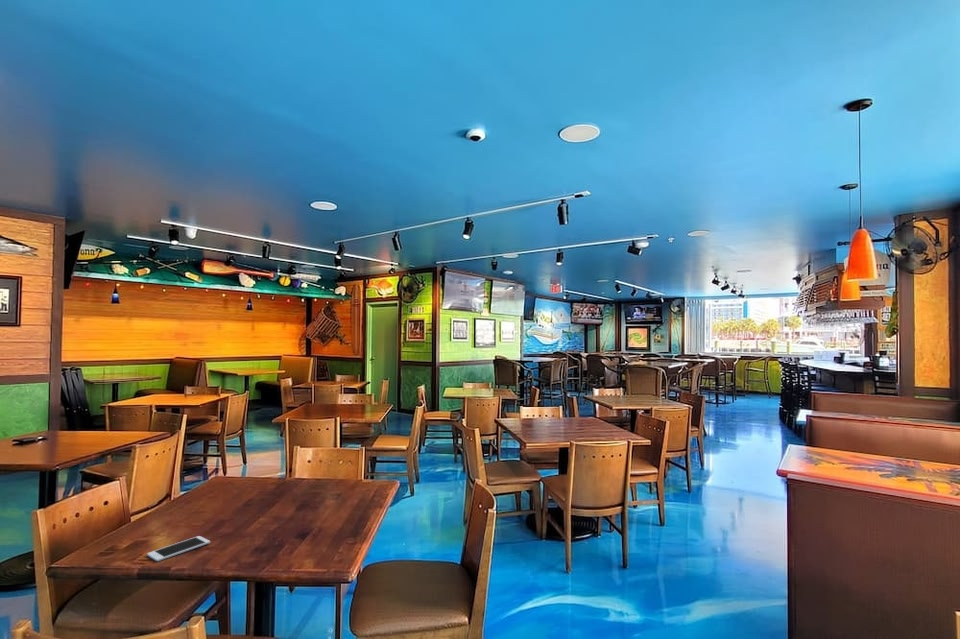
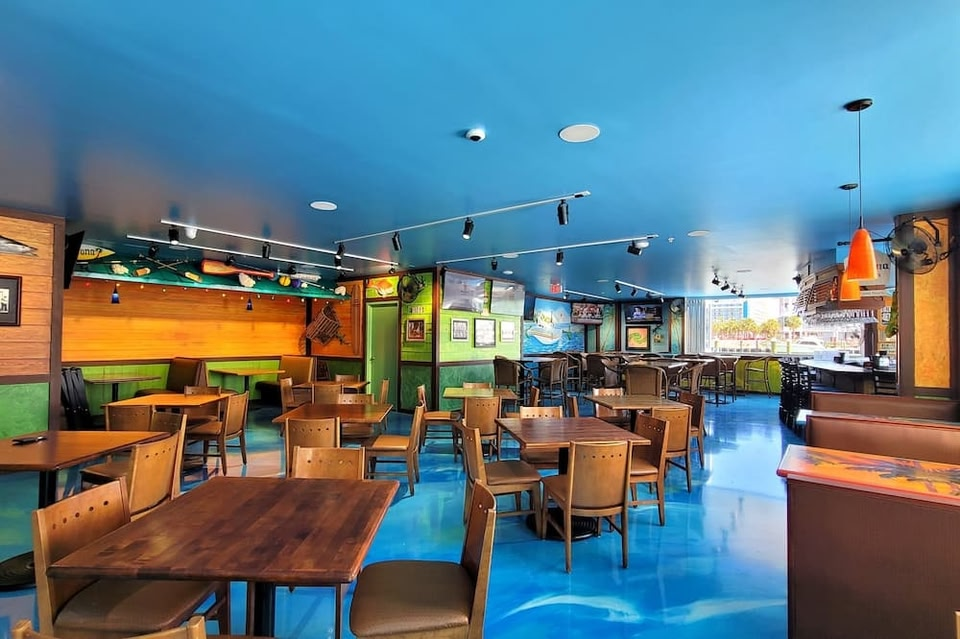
- cell phone [146,535,211,562]
